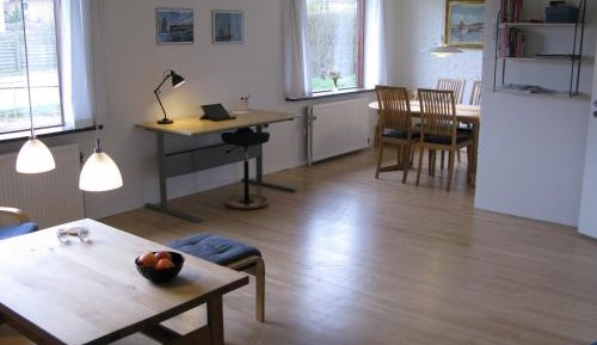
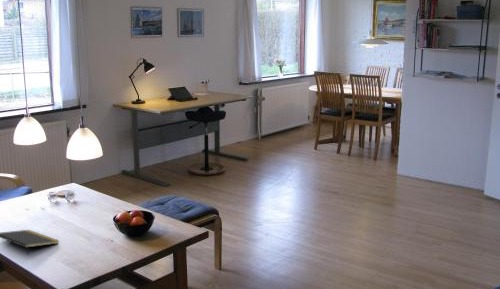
+ notepad [0,229,60,256]
